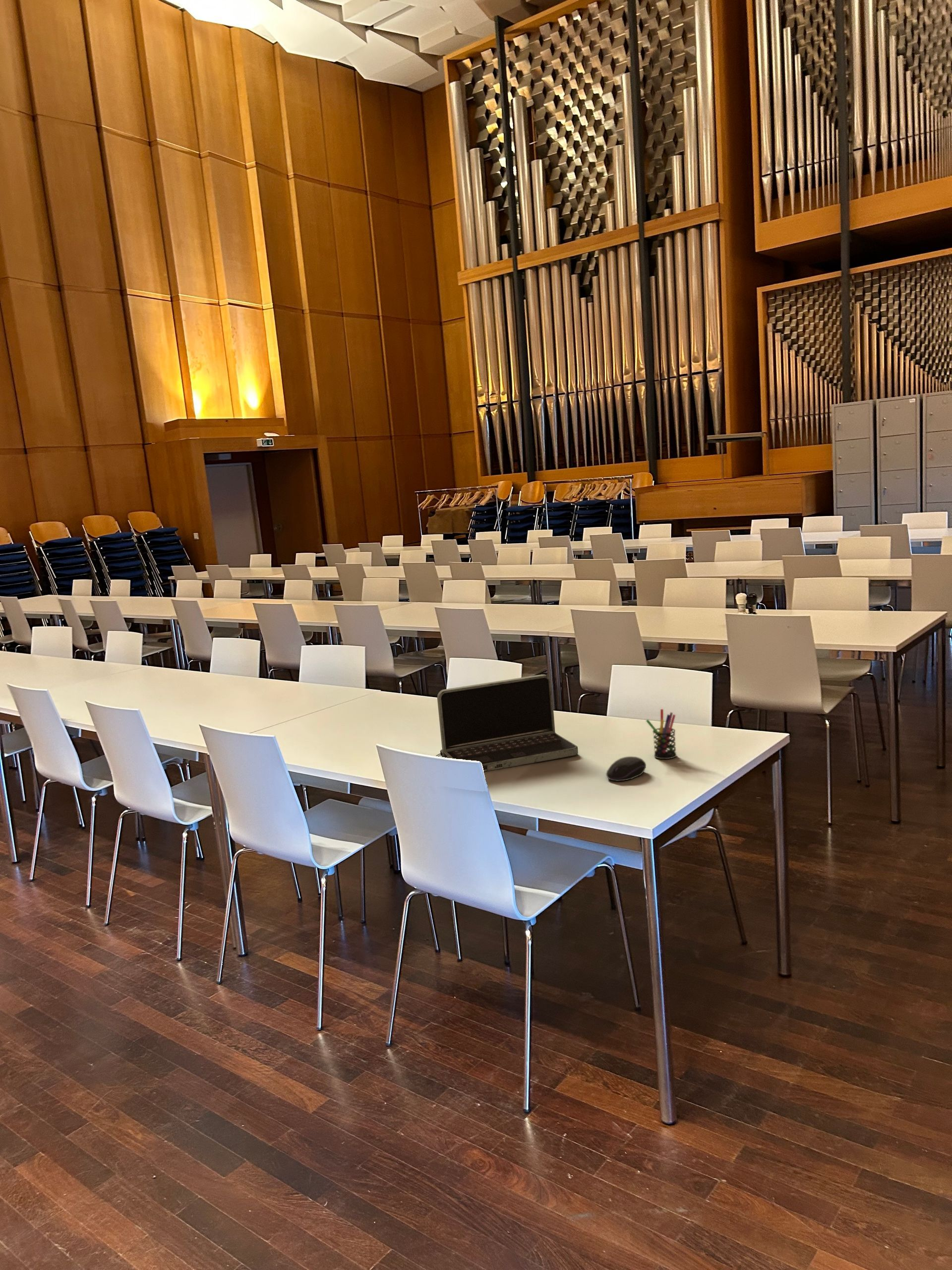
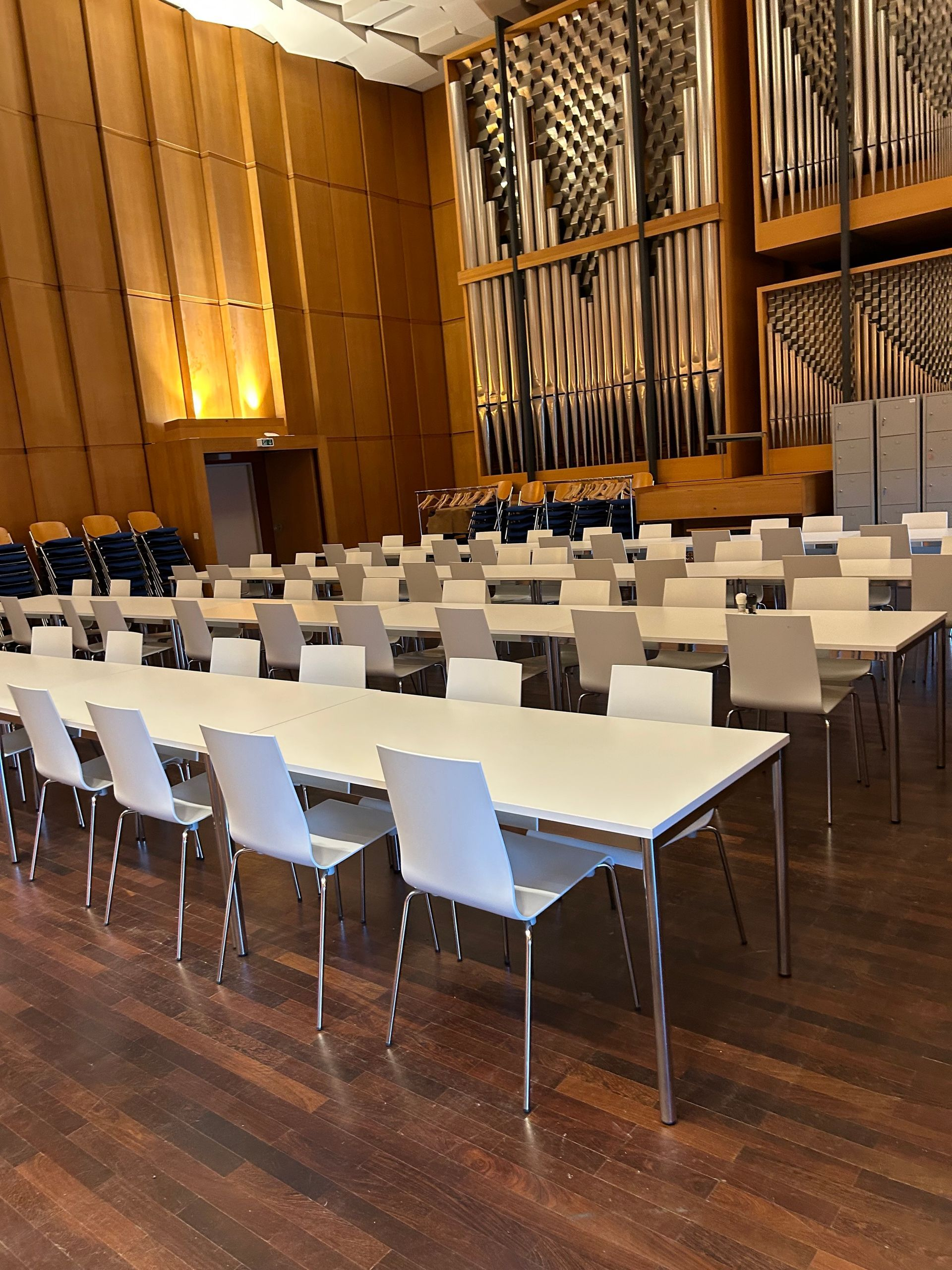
- computer mouse [605,756,647,782]
- pen holder [646,708,677,760]
- laptop [436,674,579,772]
